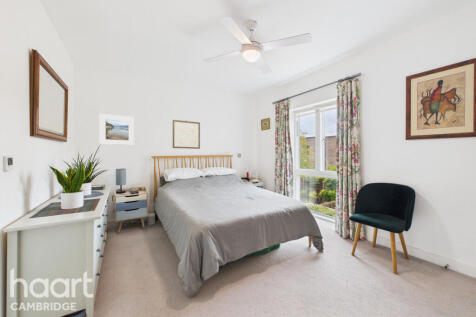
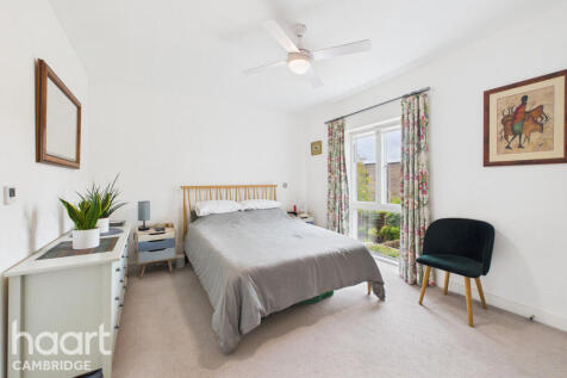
- wall art [172,119,201,150]
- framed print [99,113,135,146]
